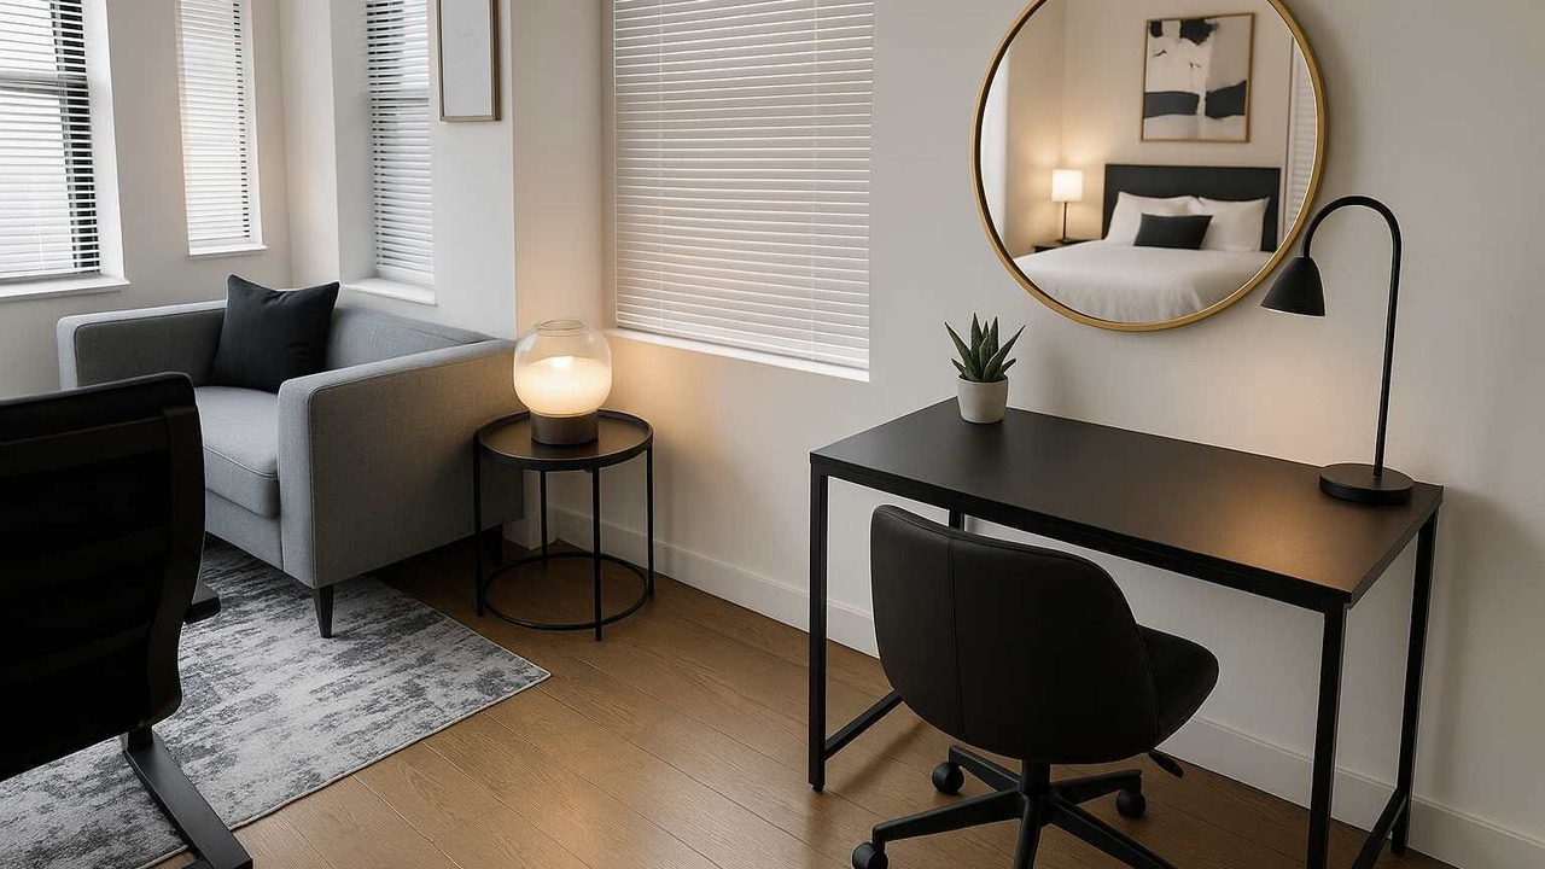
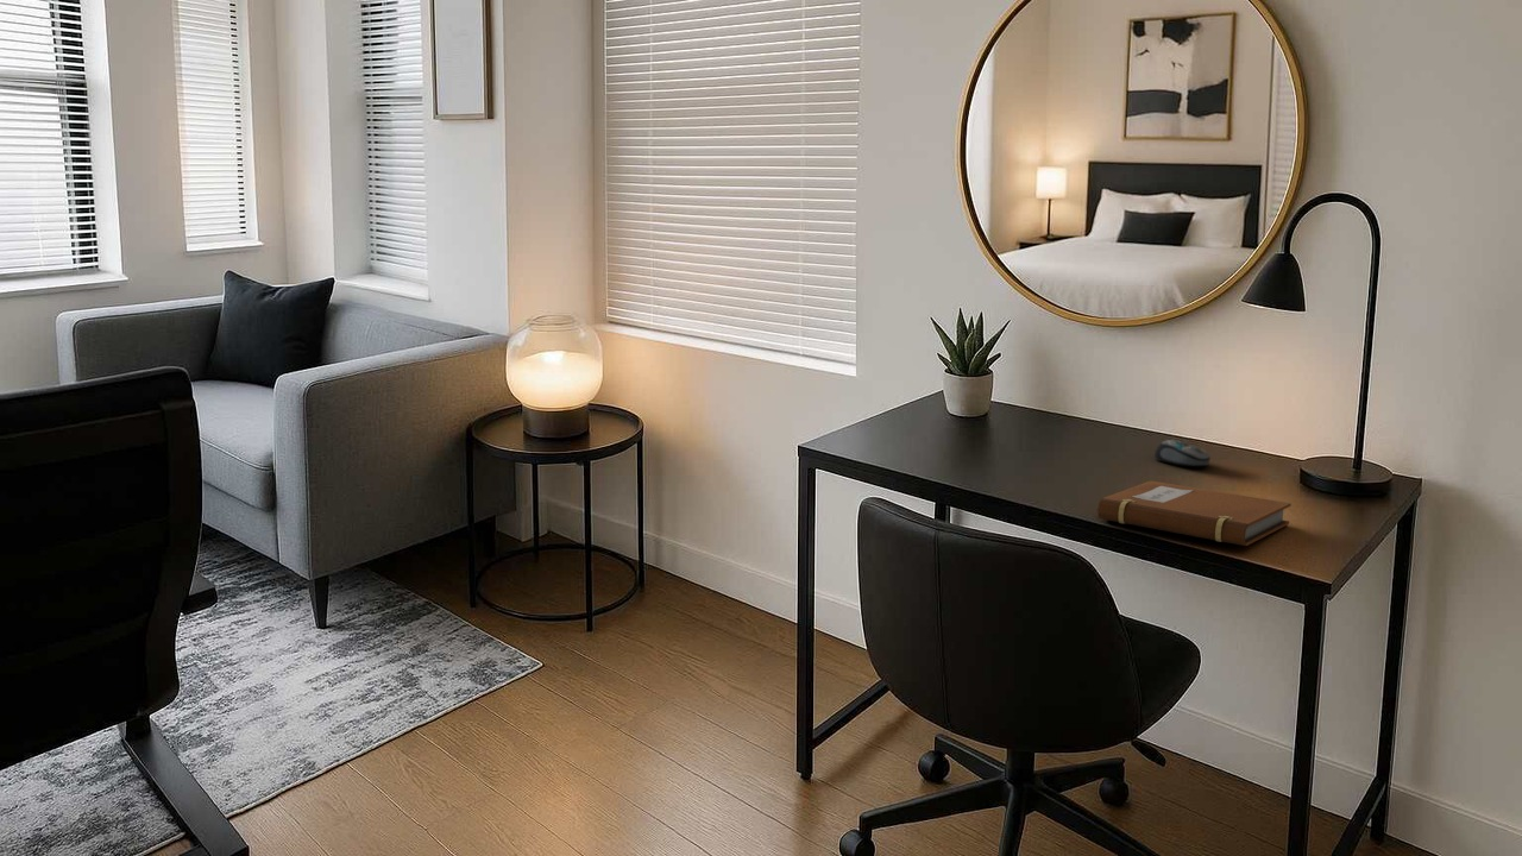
+ computer mouse [1153,439,1212,468]
+ notebook [1095,479,1293,547]
